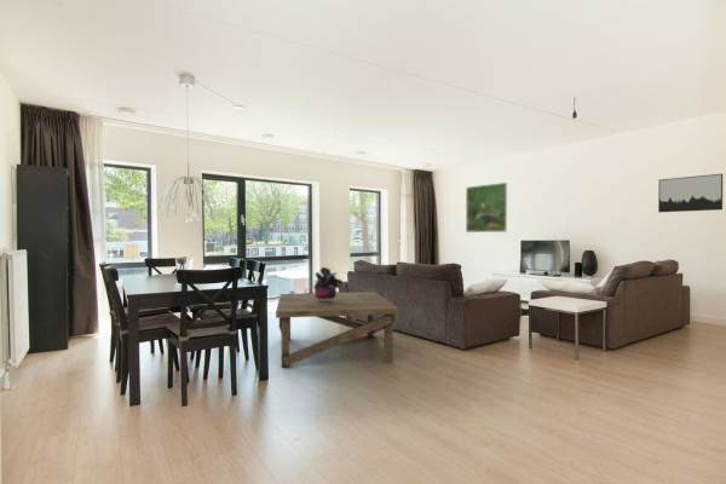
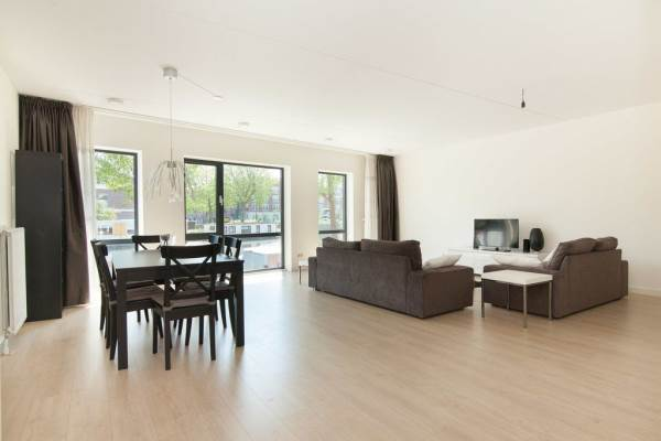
- coffee table [275,290,401,368]
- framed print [465,182,508,234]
- potted plant [312,266,344,301]
- wall art [657,173,724,213]
